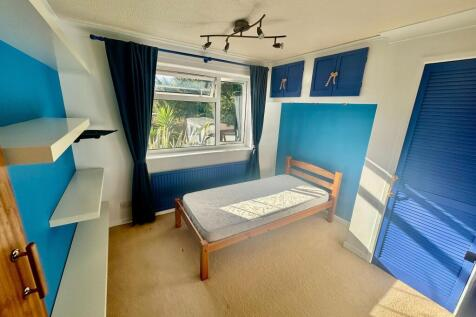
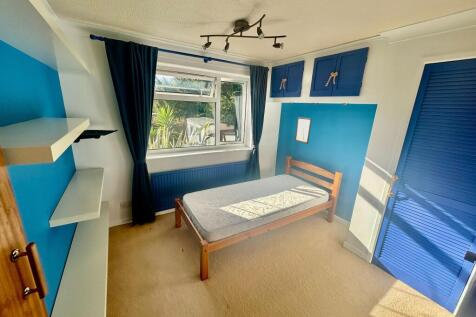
+ wall art [294,116,313,145]
